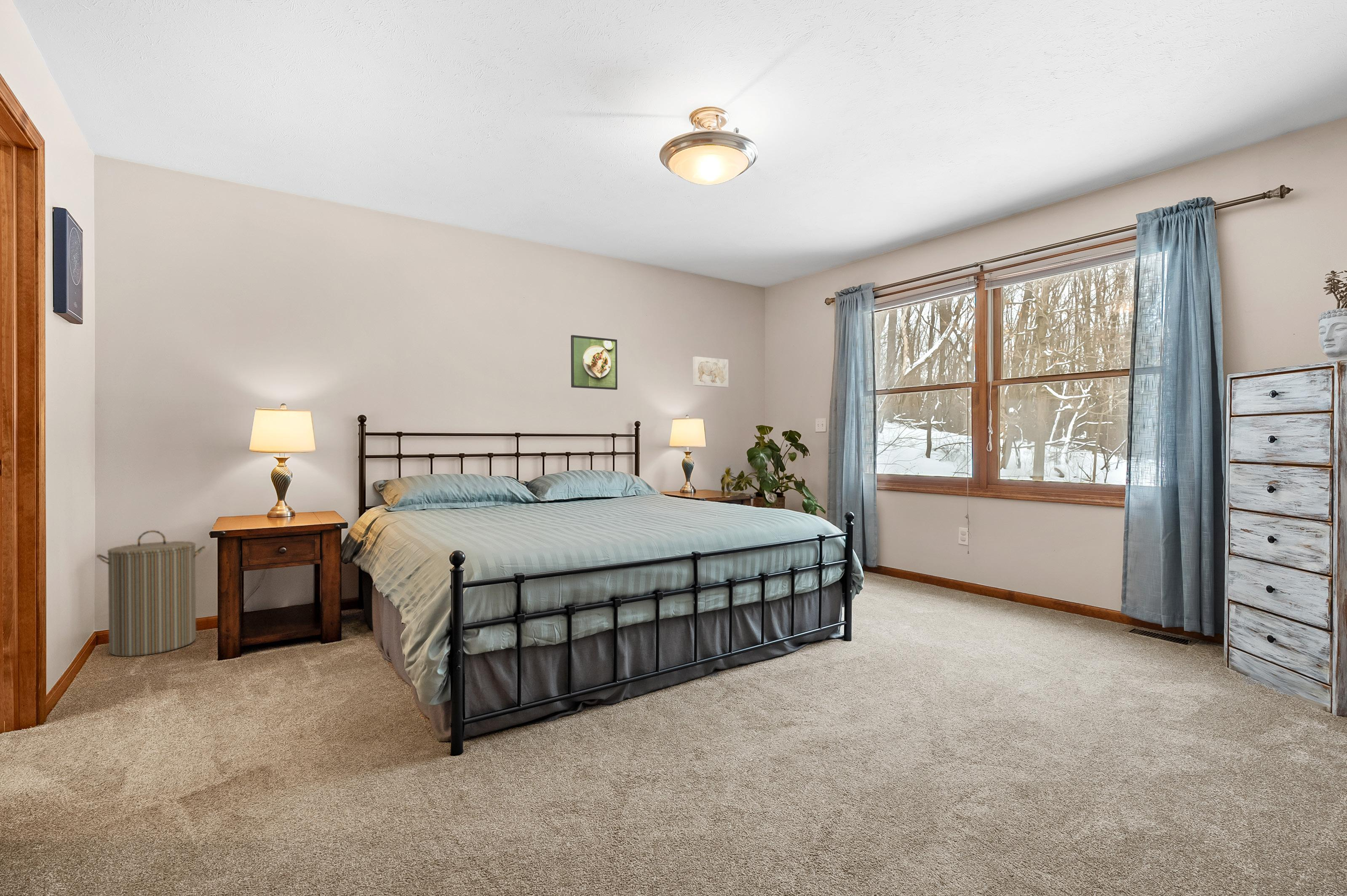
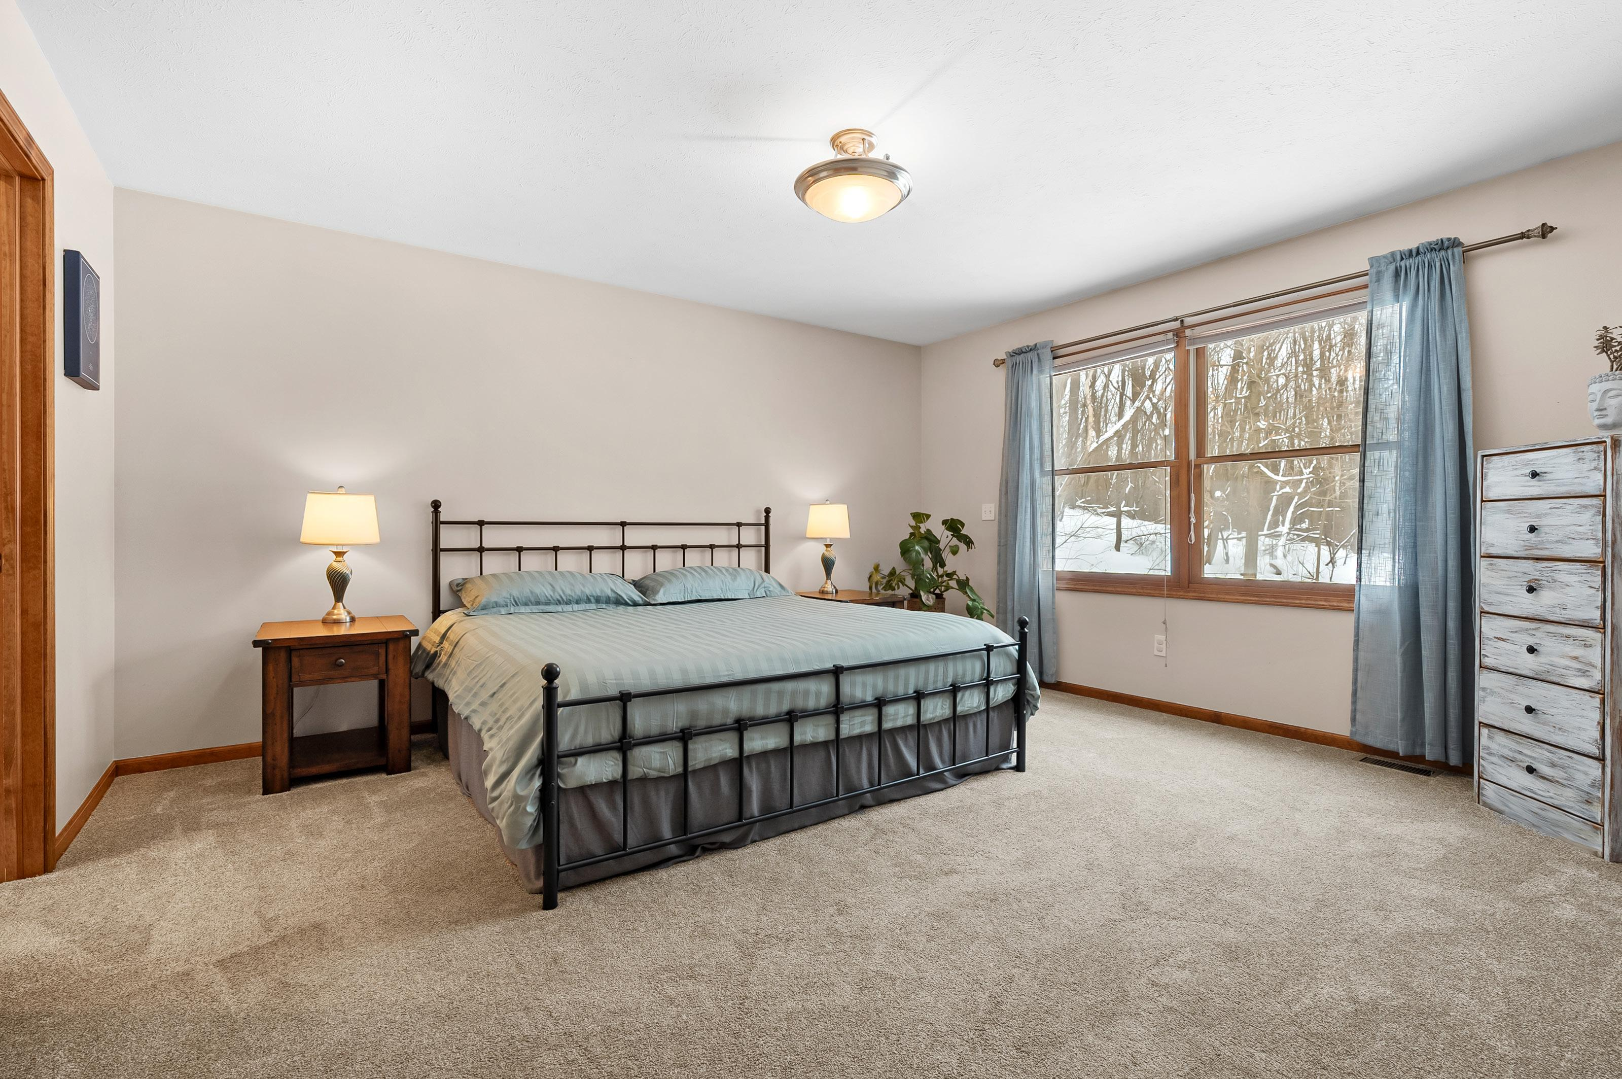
- wall art [692,356,729,388]
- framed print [570,334,618,390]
- laundry hamper [96,530,206,657]
